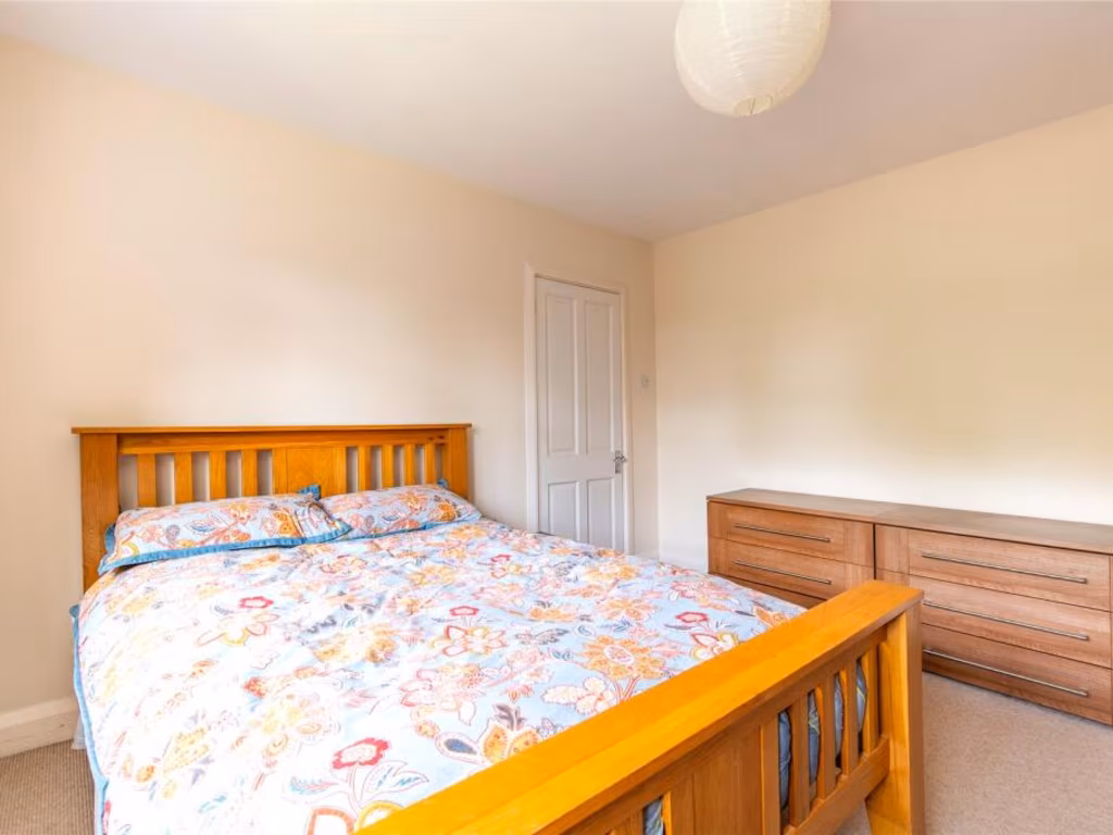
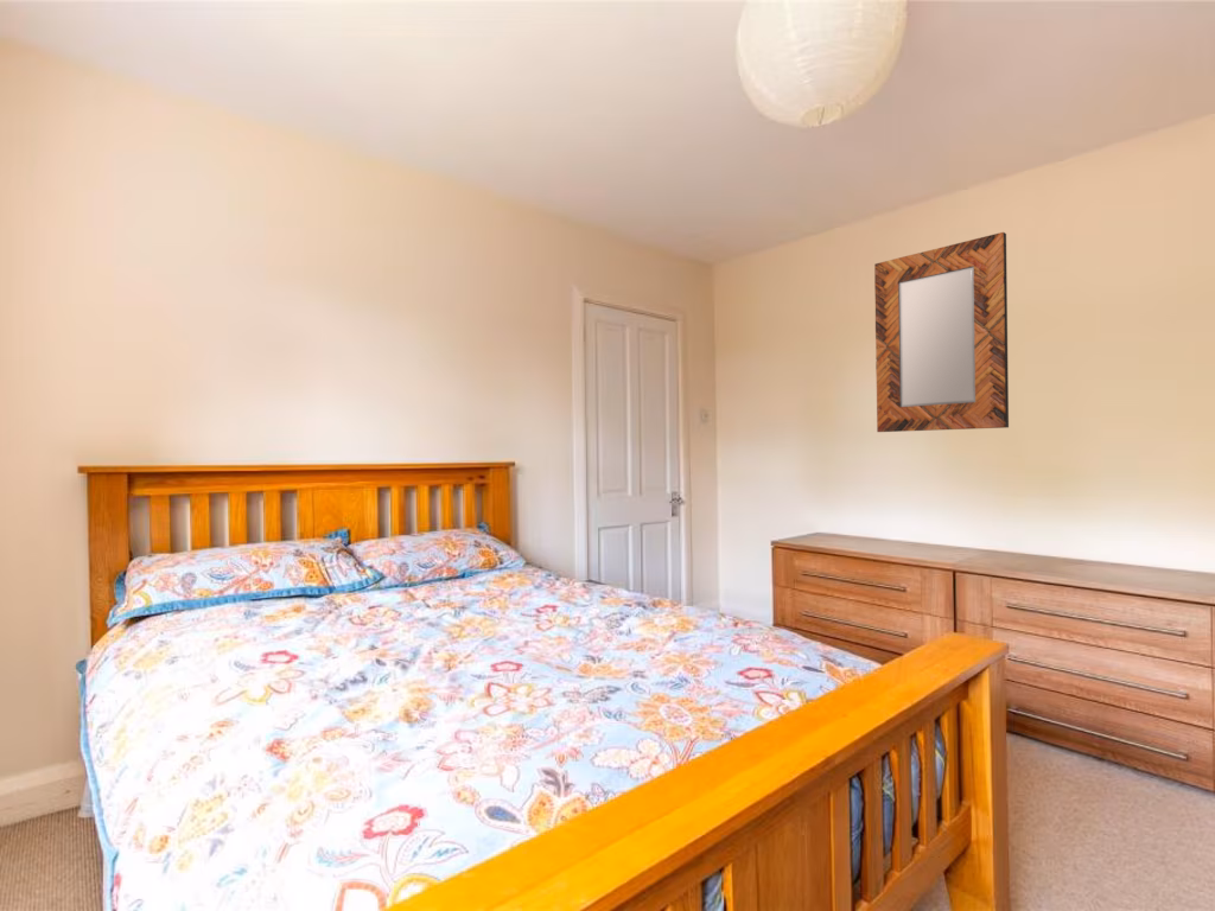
+ home mirror [873,231,1010,433]
